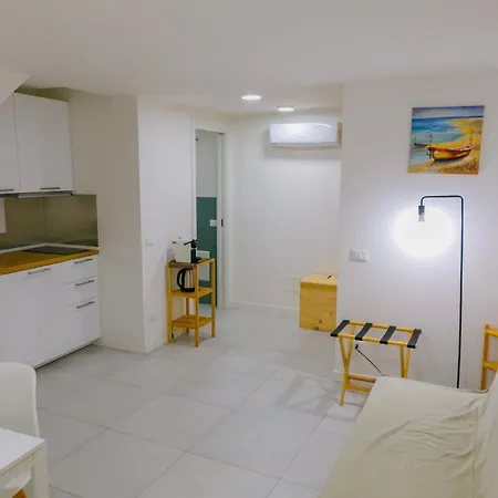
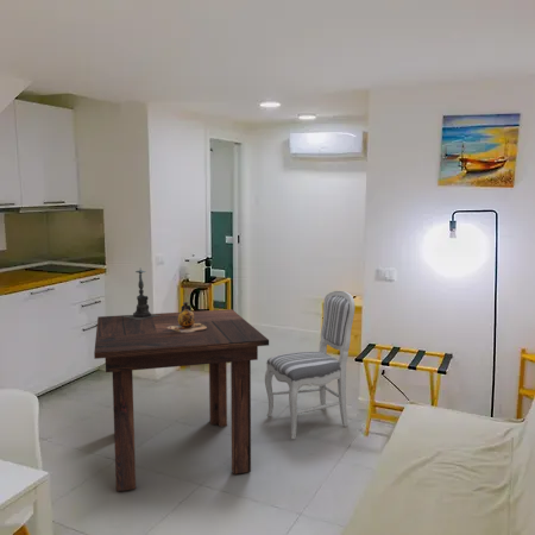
+ vase [166,301,207,333]
+ candle holder [124,269,160,320]
+ dining chair [264,290,355,440]
+ dining table [93,308,270,492]
